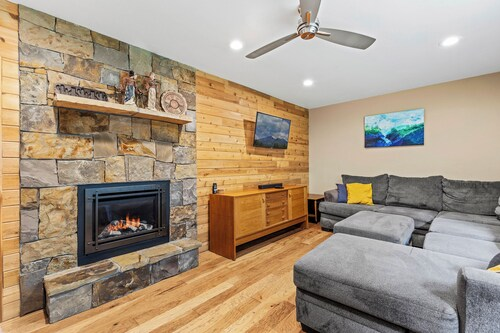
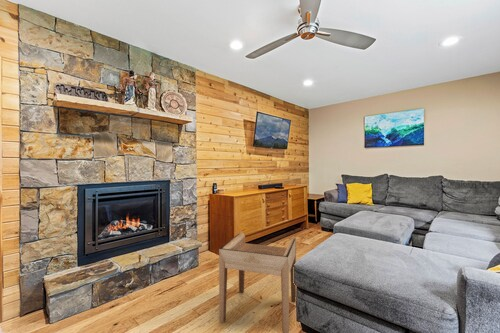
+ side table [218,231,297,333]
